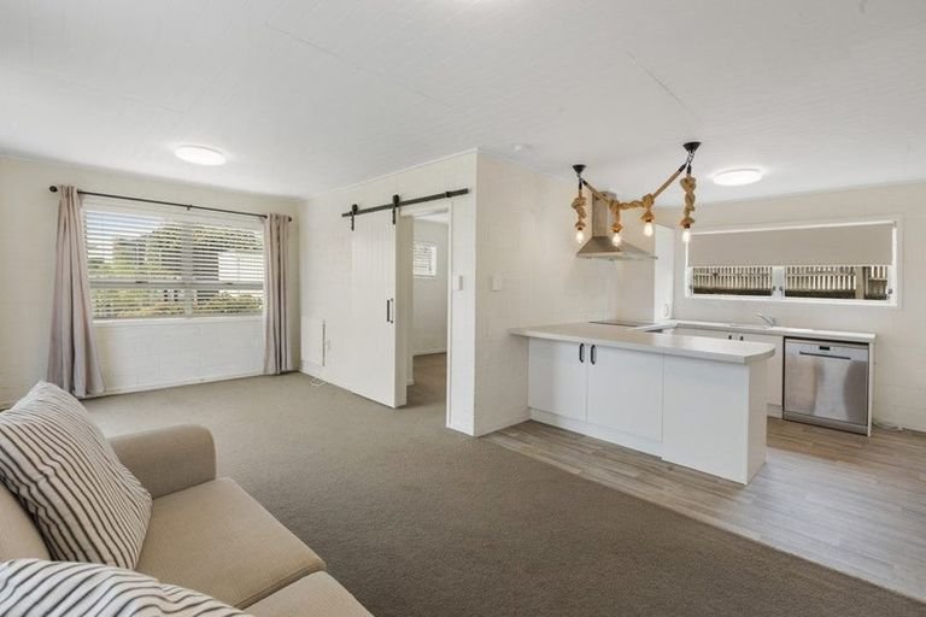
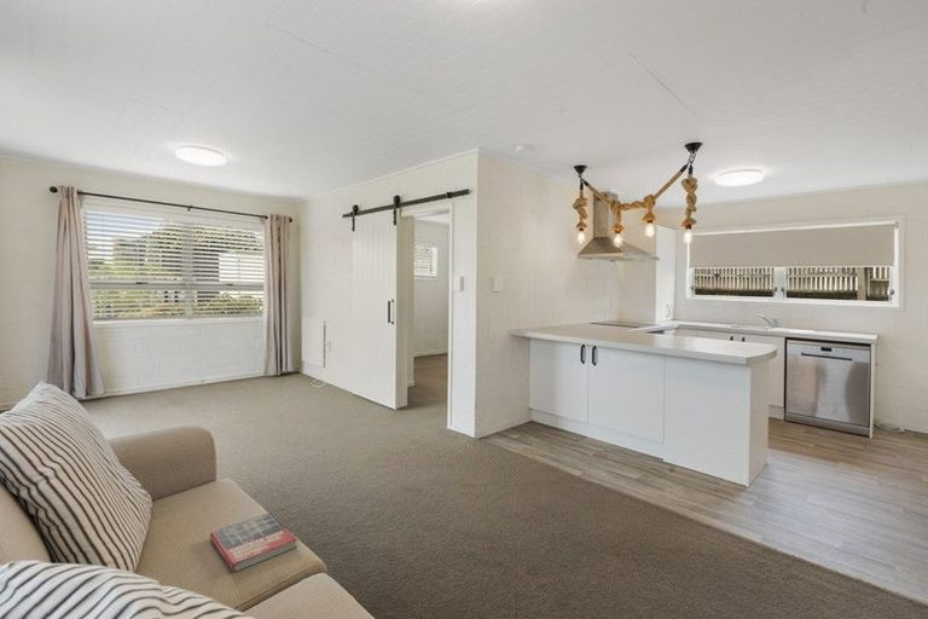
+ book [209,513,298,572]
